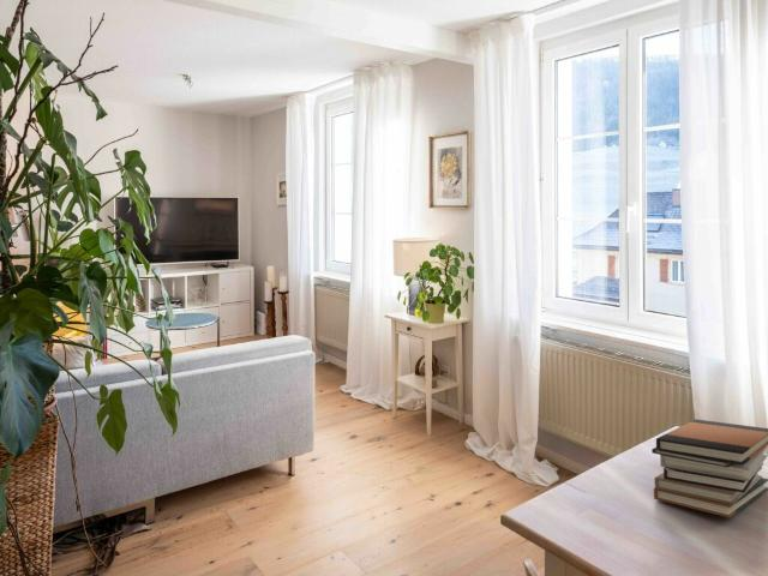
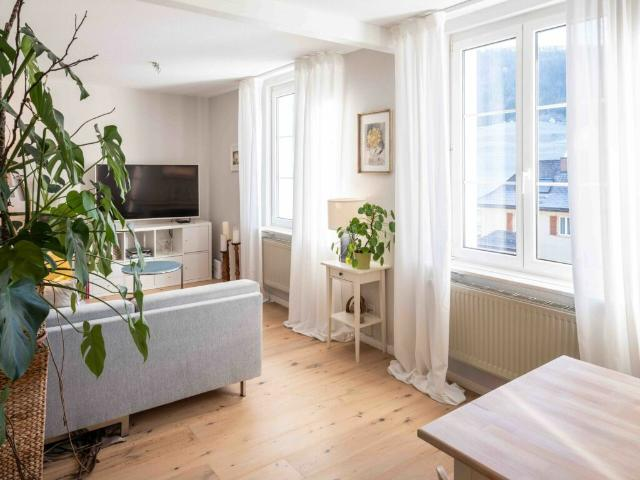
- book stack [650,419,768,518]
